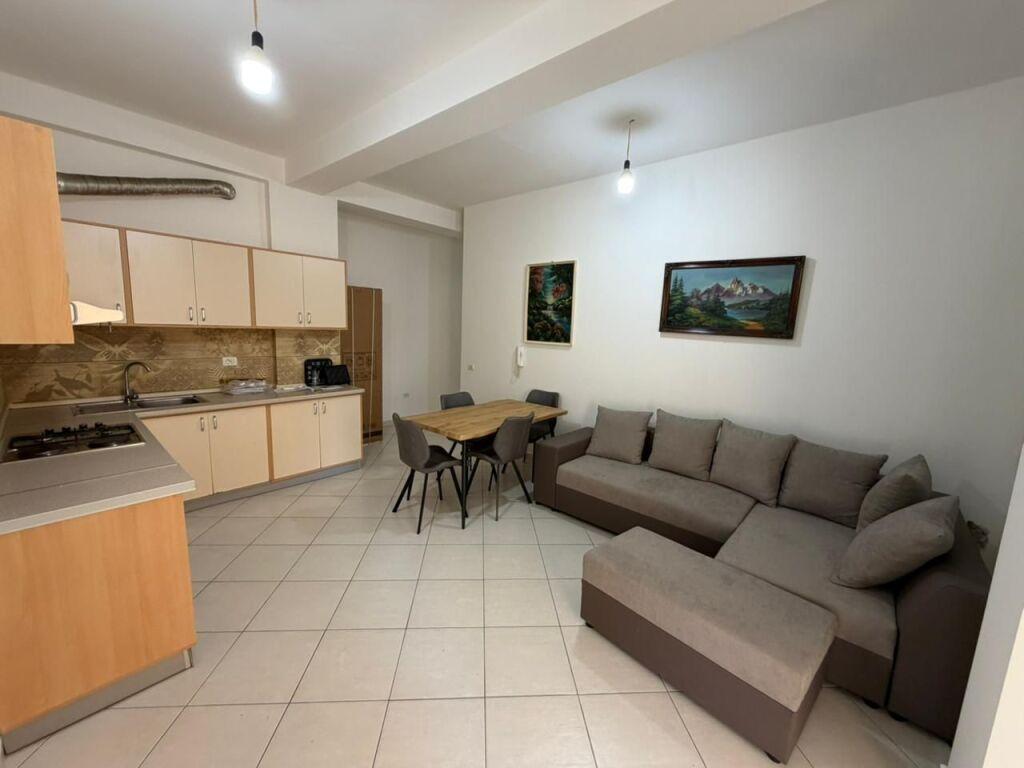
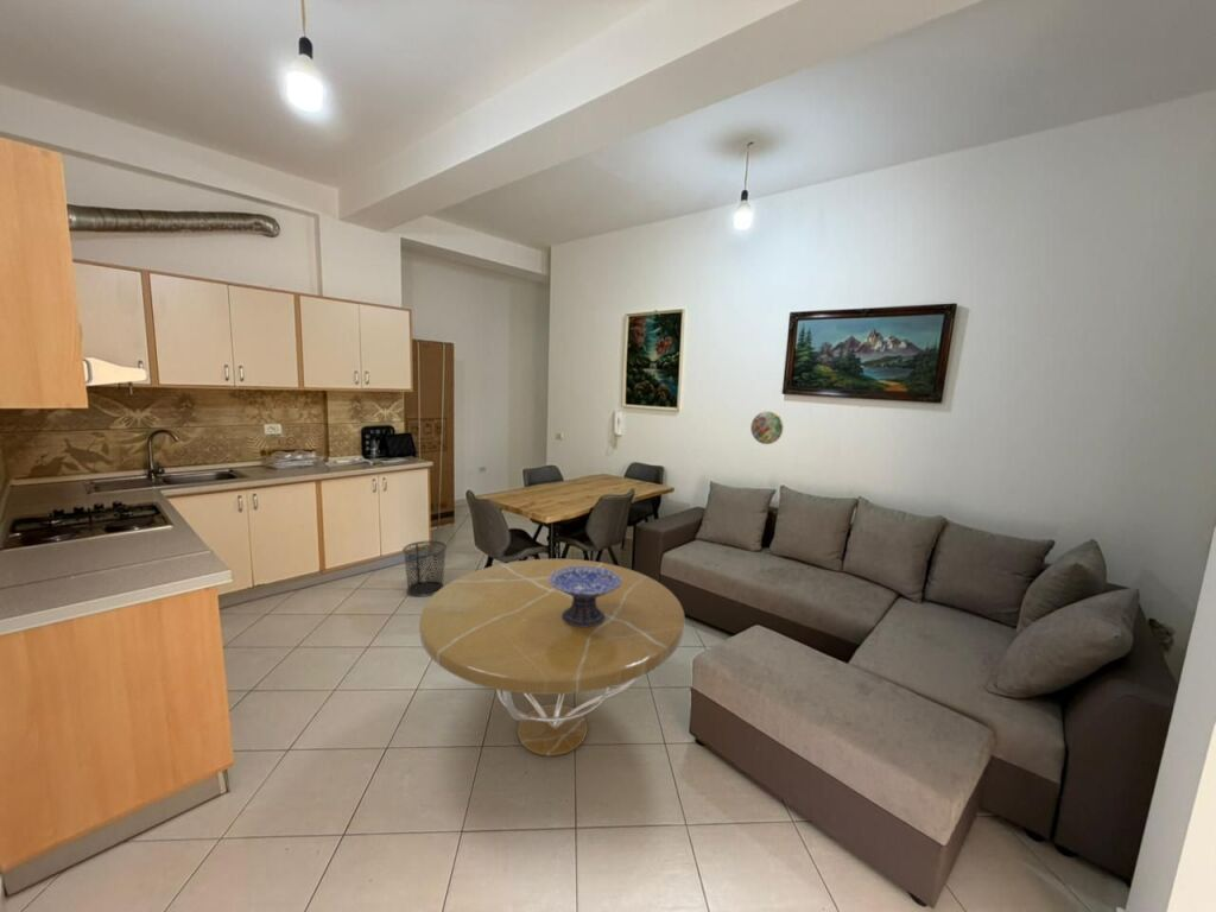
+ coffee table [418,558,685,758]
+ decorative plate [749,410,785,445]
+ waste bin [401,539,449,597]
+ decorative bowl [549,566,622,627]
